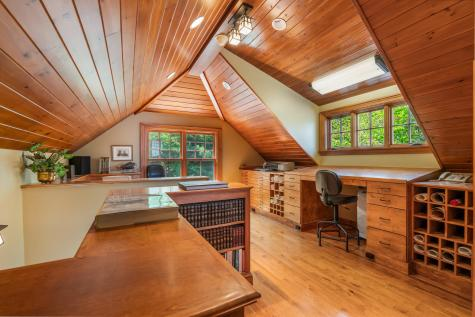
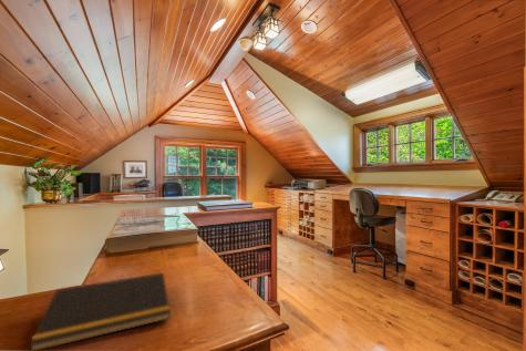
+ notepad [28,271,172,351]
